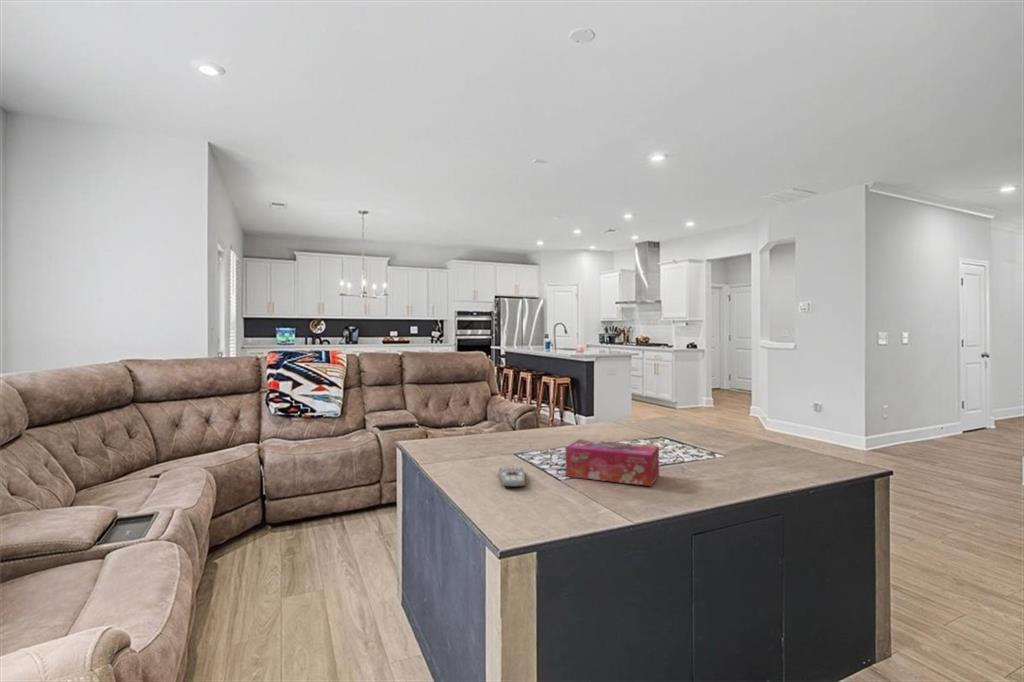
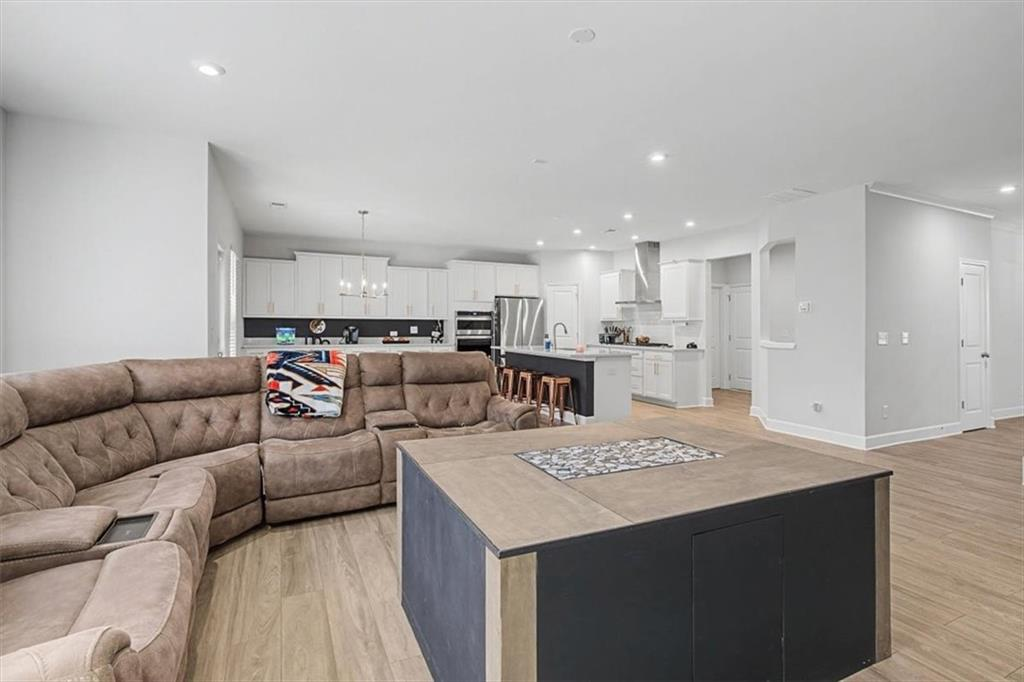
- tissue box [564,439,660,487]
- remote control [498,466,526,488]
